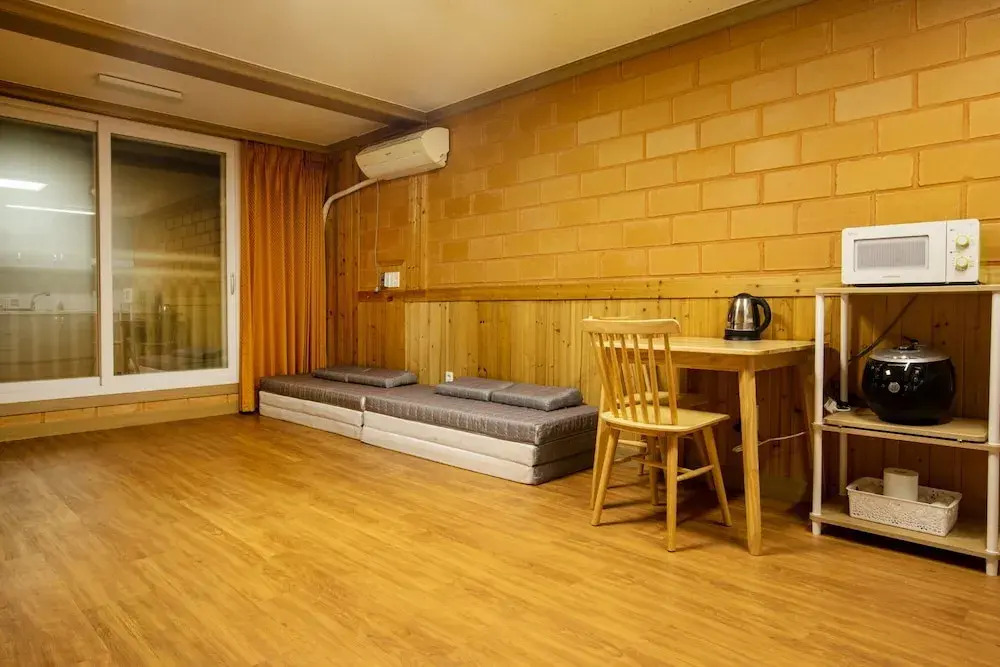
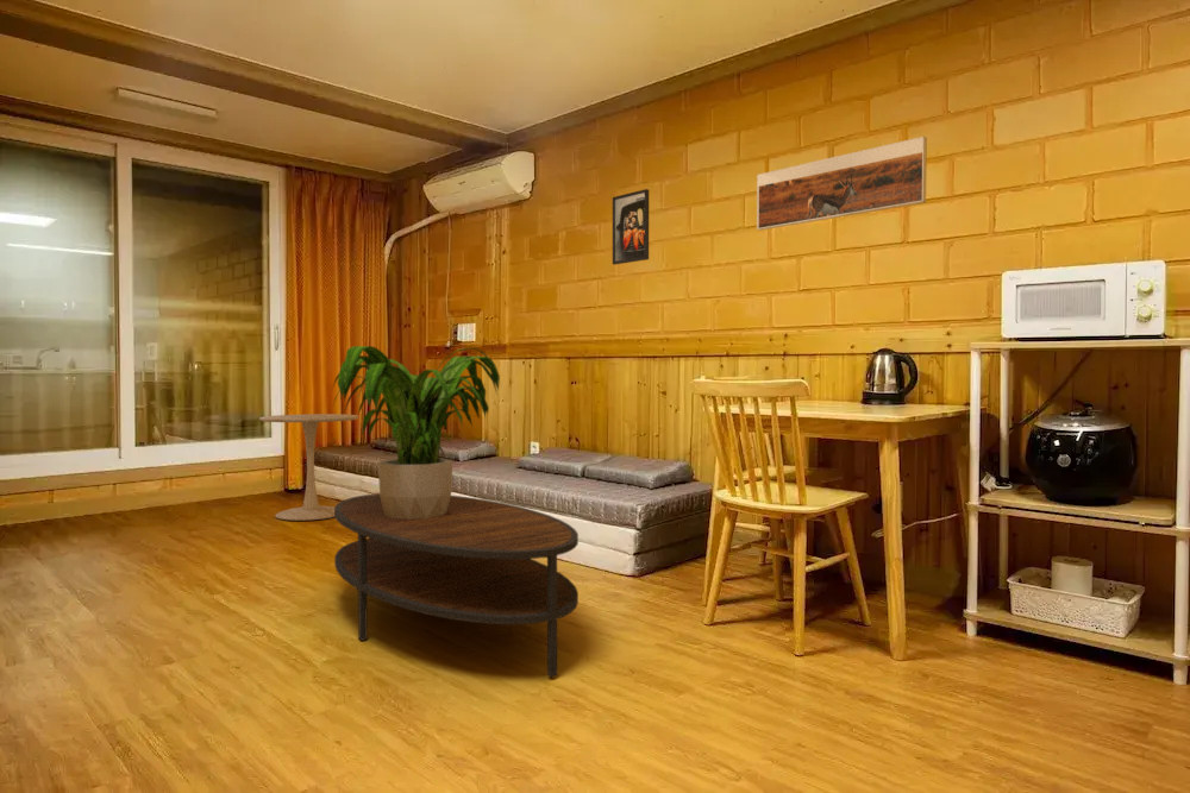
+ side table [258,413,359,522]
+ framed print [756,136,928,231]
+ coffee table [333,492,580,678]
+ potted plant [328,345,503,520]
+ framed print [612,188,650,266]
